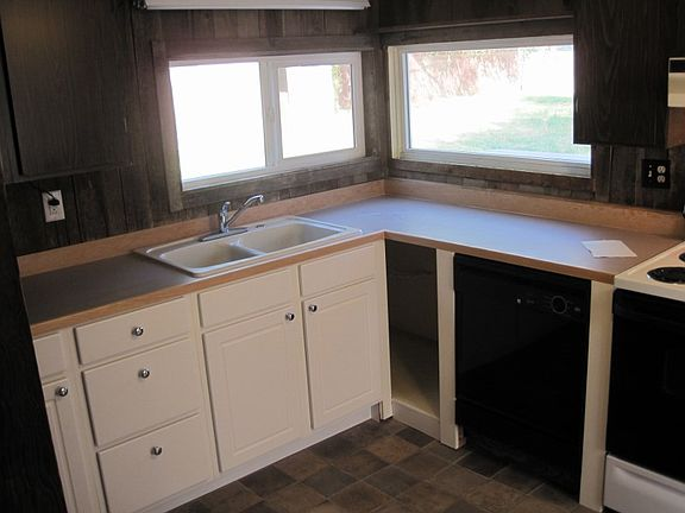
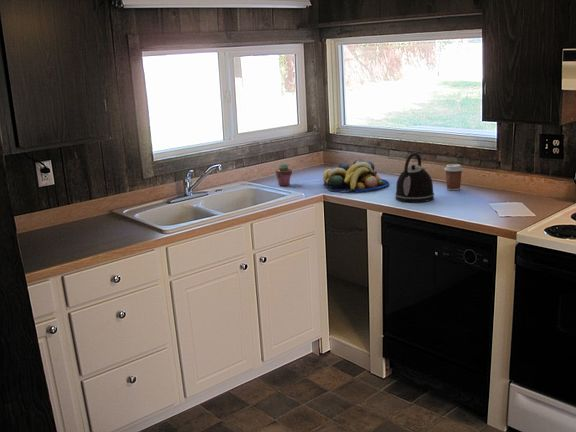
+ potted succulent [274,162,293,187]
+ fruit bowl [322,158,390,193]
+ coffee cup [443,163,464,191]
+ kettle [394,151,435,203]
